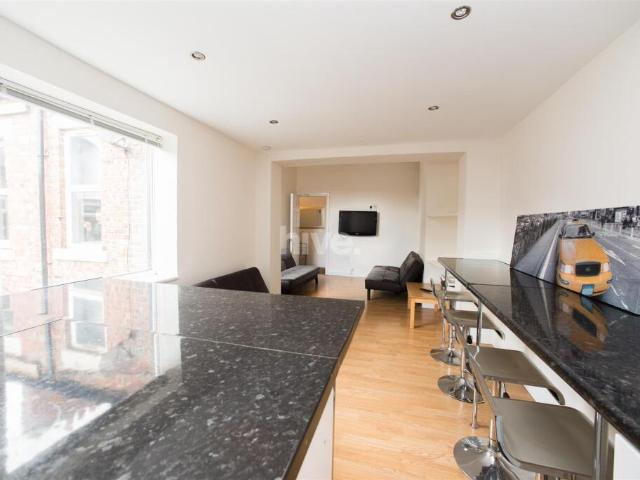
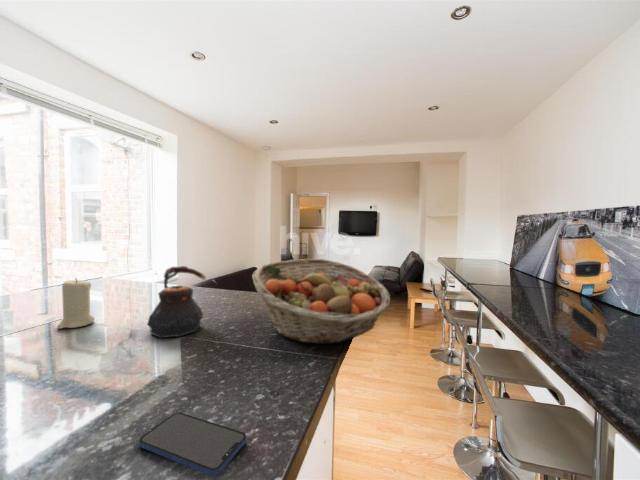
+ fruit basket [251,258,391,345]
+ smartphone [138,411,247,476]
+ candle [56,277,96,330]
+ teapot [146,265,207,339]
